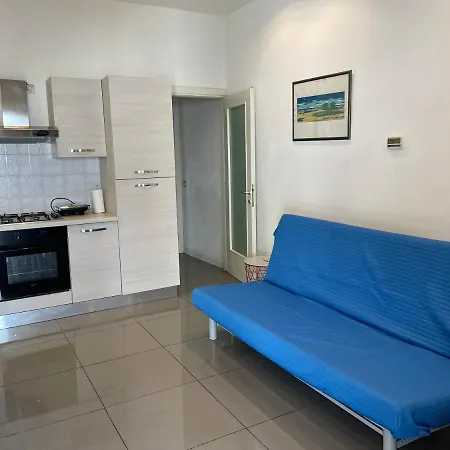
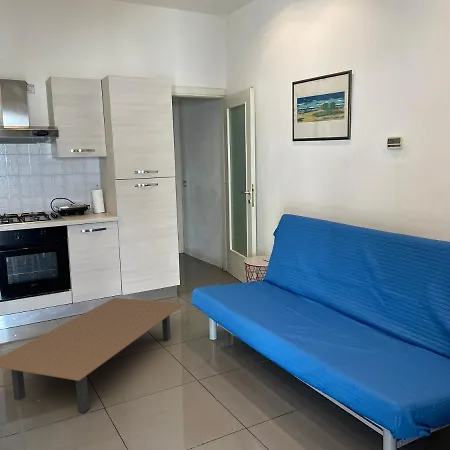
+ coffee table [0,297,185,413]
